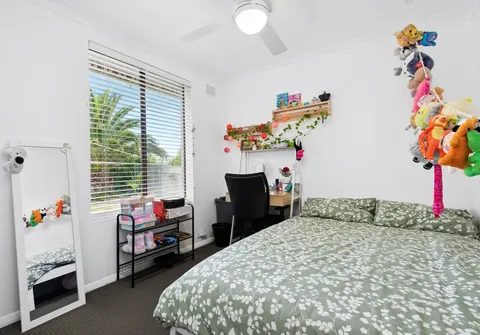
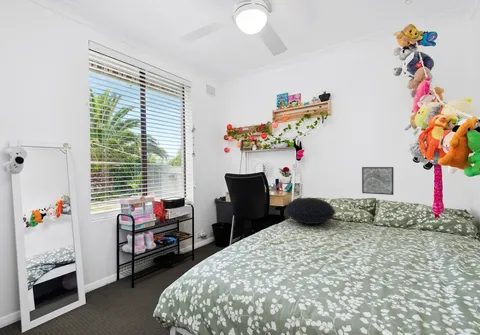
+ cushion [284,197,336,225]
+ wall art [361,166,394,196]
